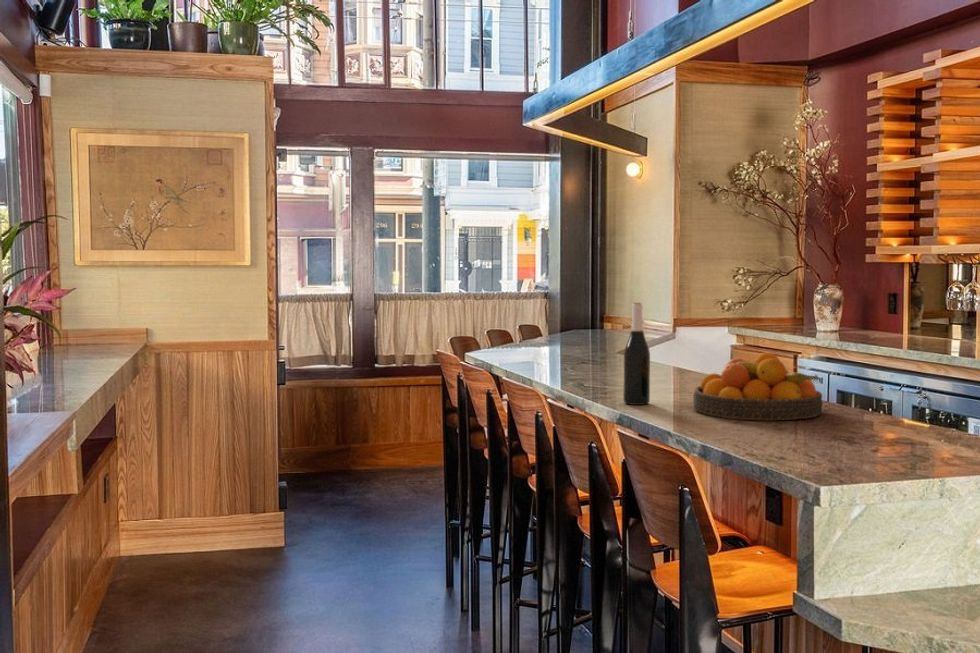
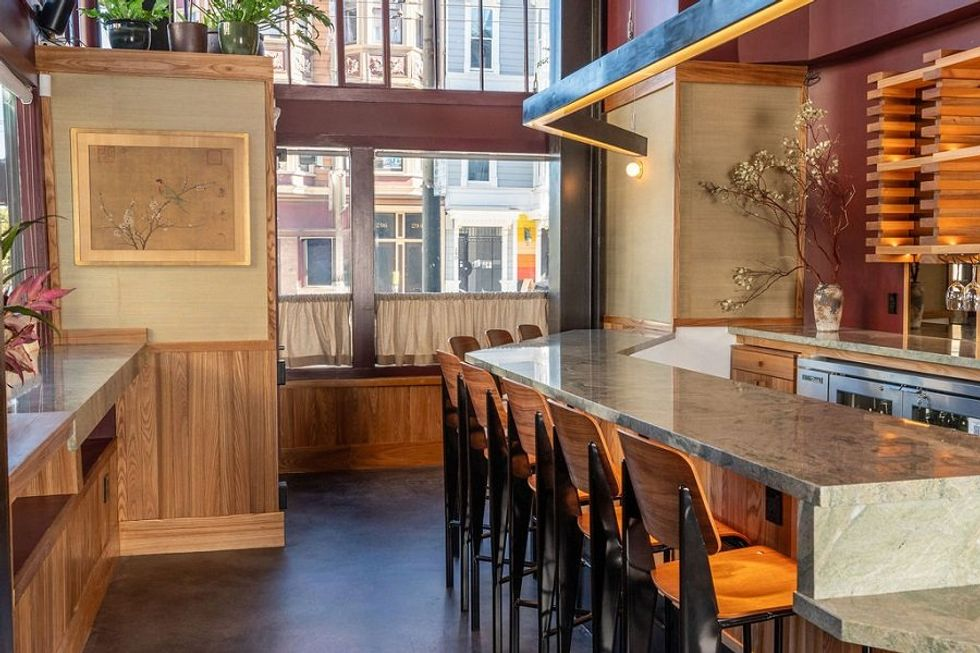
- fruit bowl [692,352,824,421]
- wine bottle [622,301,651,406]
